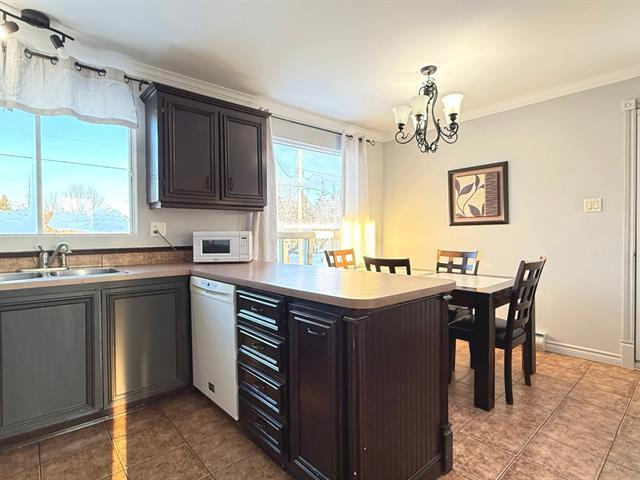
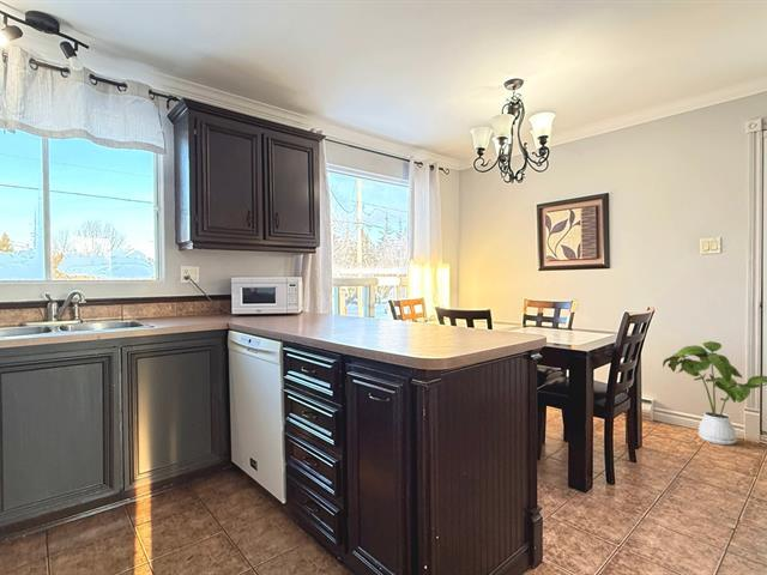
+ house plant [662,340,767,446]
